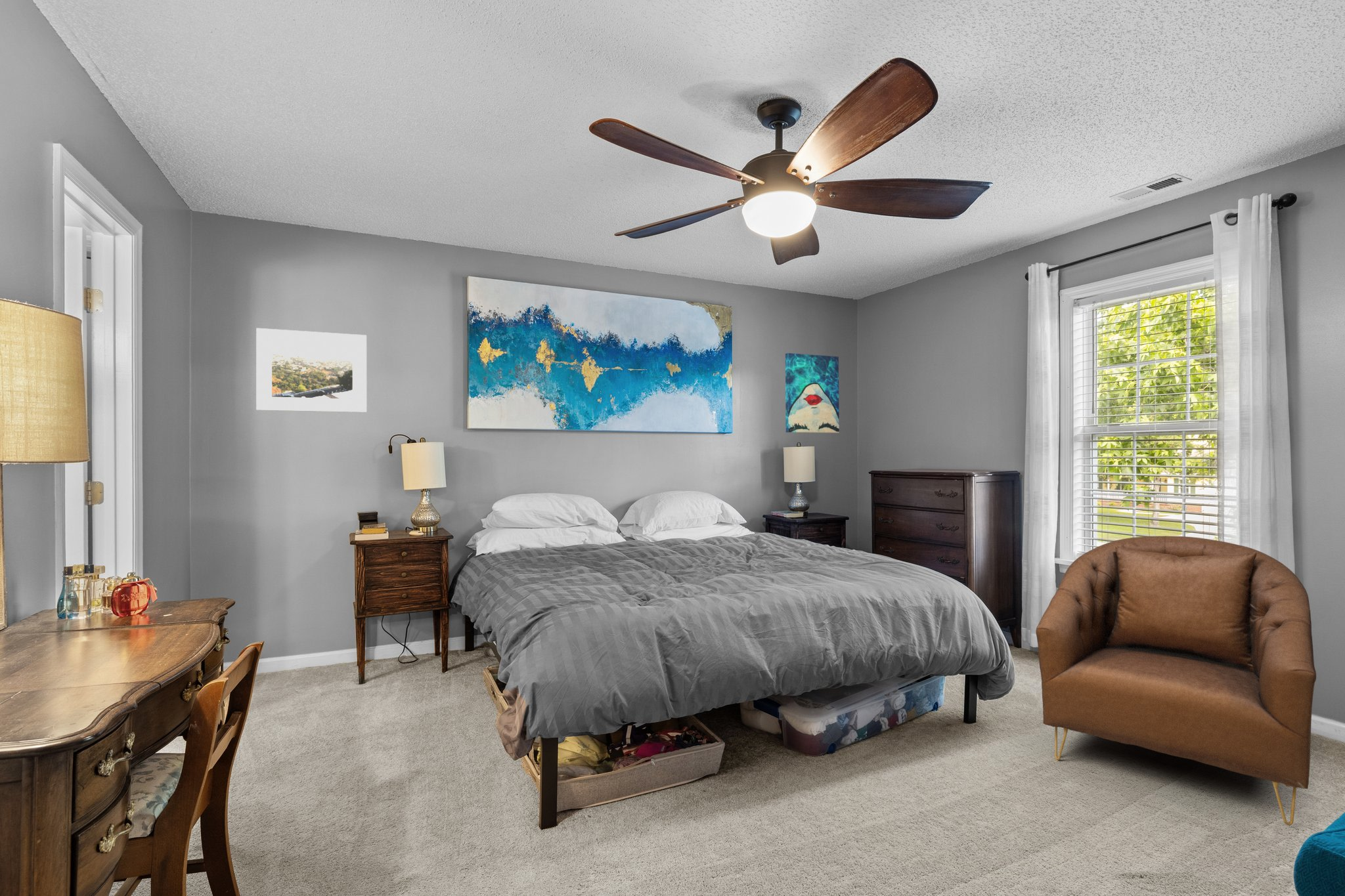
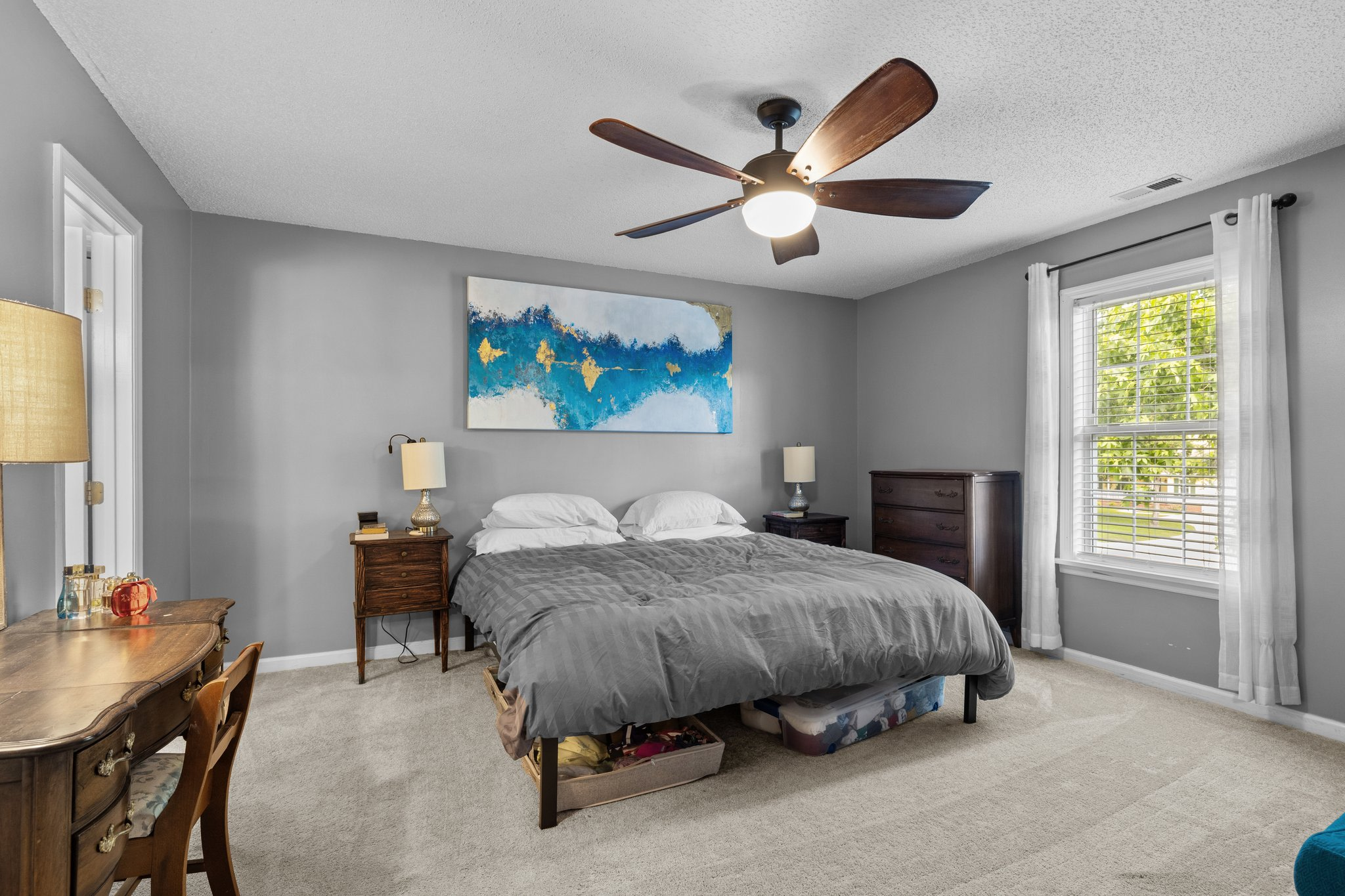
- wall art [785,352,840,434]
- armchair [1035,536,1317,826]
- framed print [255,328,367,413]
